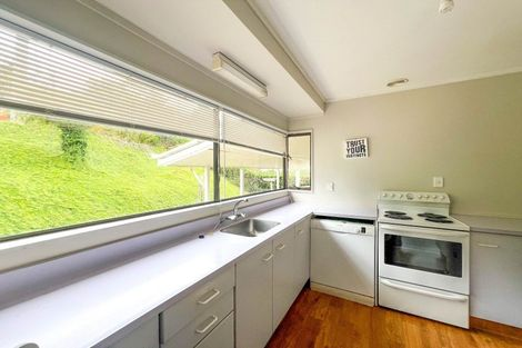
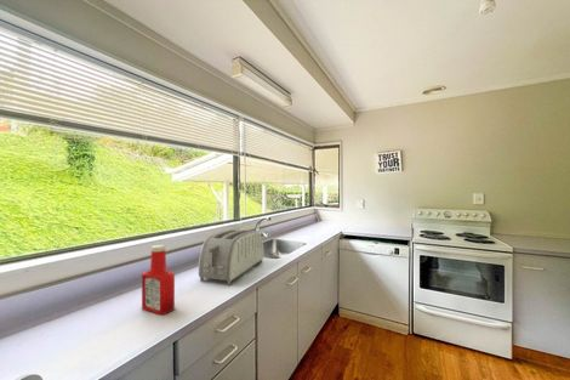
+ soap bottle [141,244,176,316]
+ toaster [196,228,266,287]
